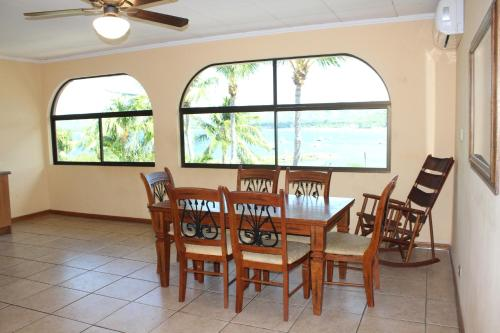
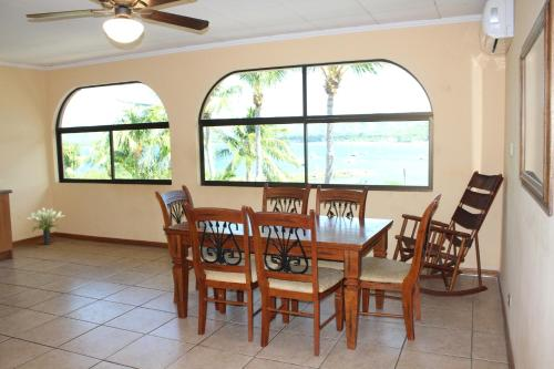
+ potted plant [27,207,66,246]
